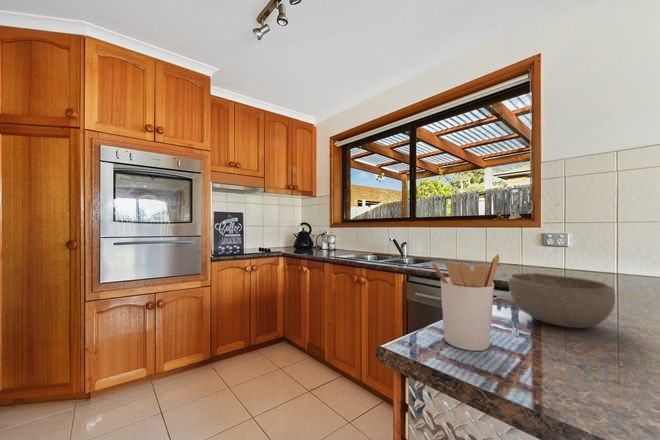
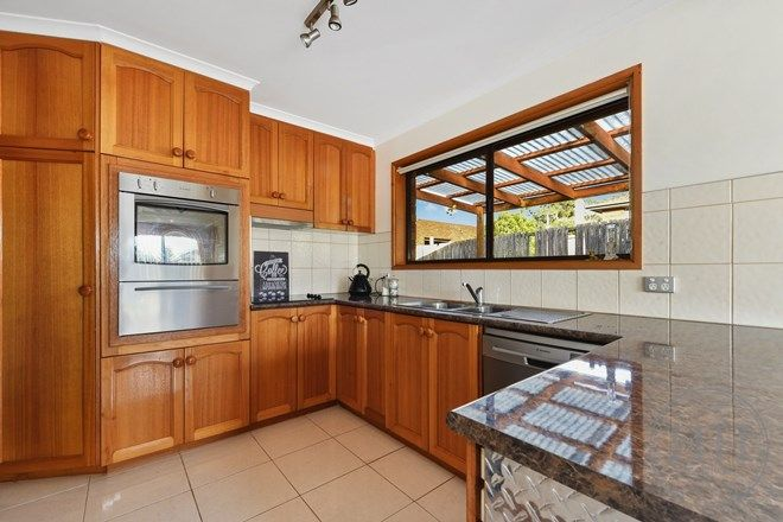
- utensil holder [430,253,500,352]
- bowl [507,272,616,329]
